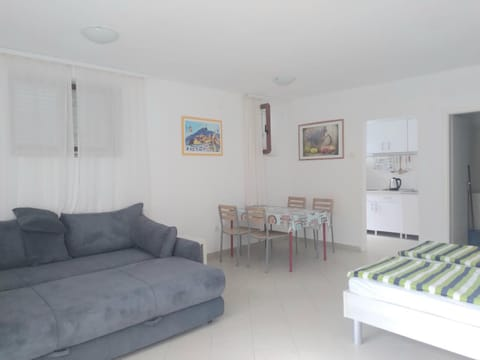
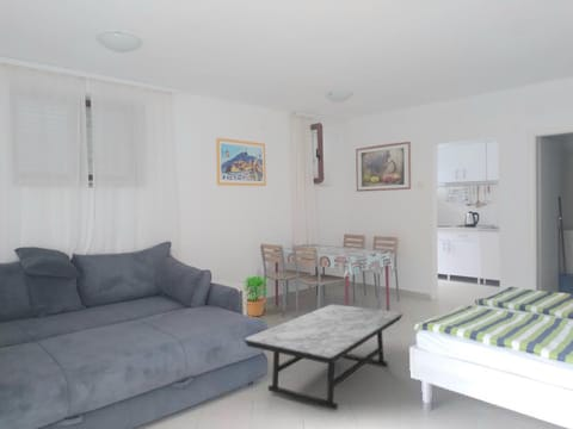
+ potted plant [241,274,270,317]
+ coffee table [242,303,403,411]
